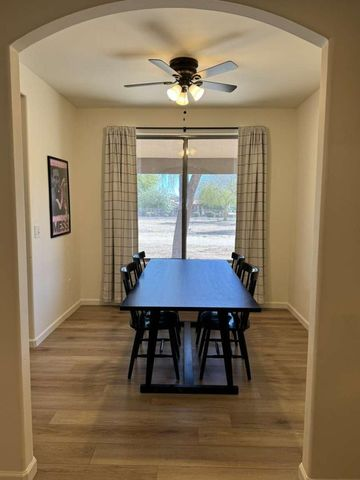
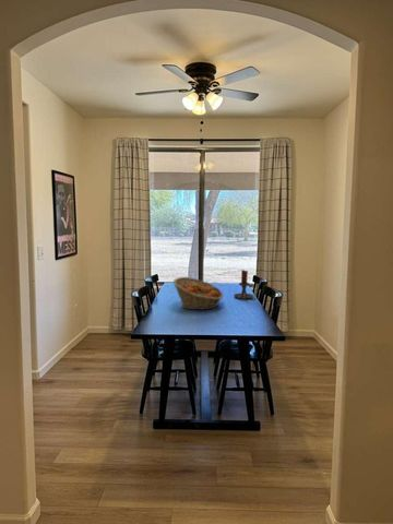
+ fruit basket [172,276,224,311]
+ candle holder [233,269,255,300]
